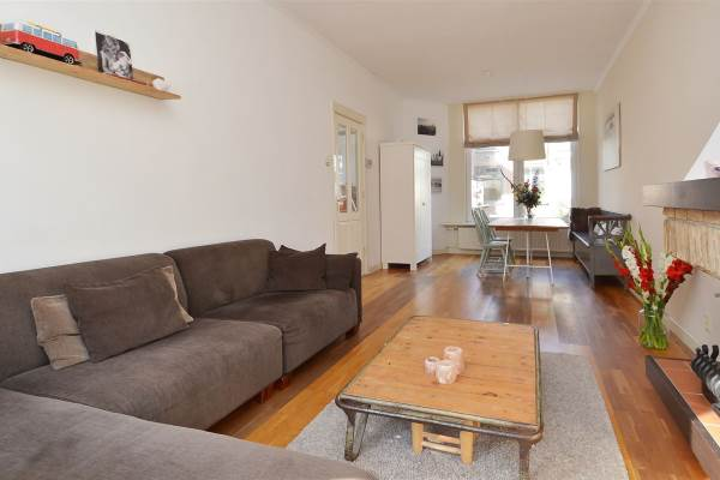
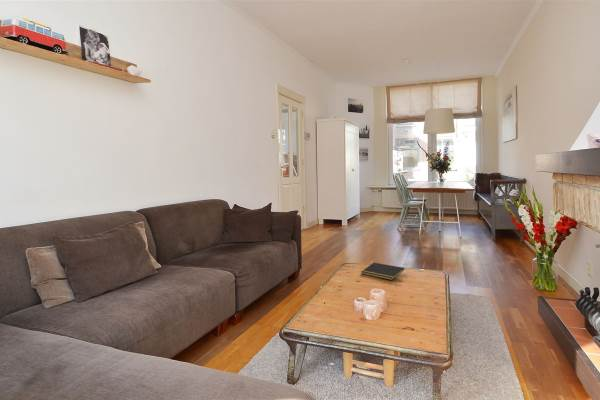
+ notepad [360,262,405,281]
